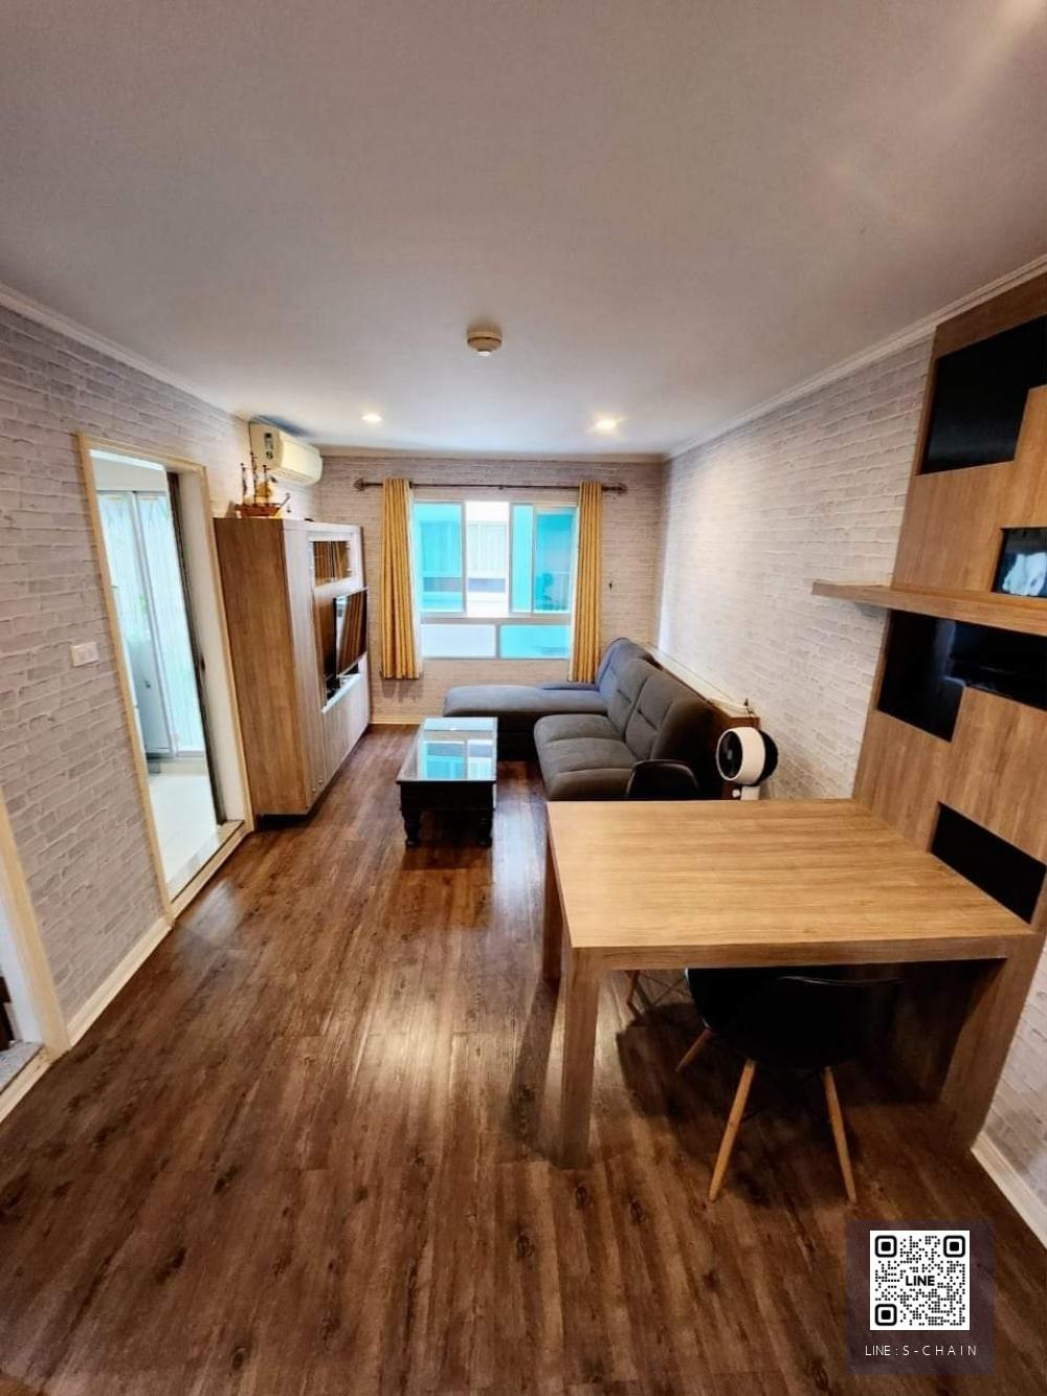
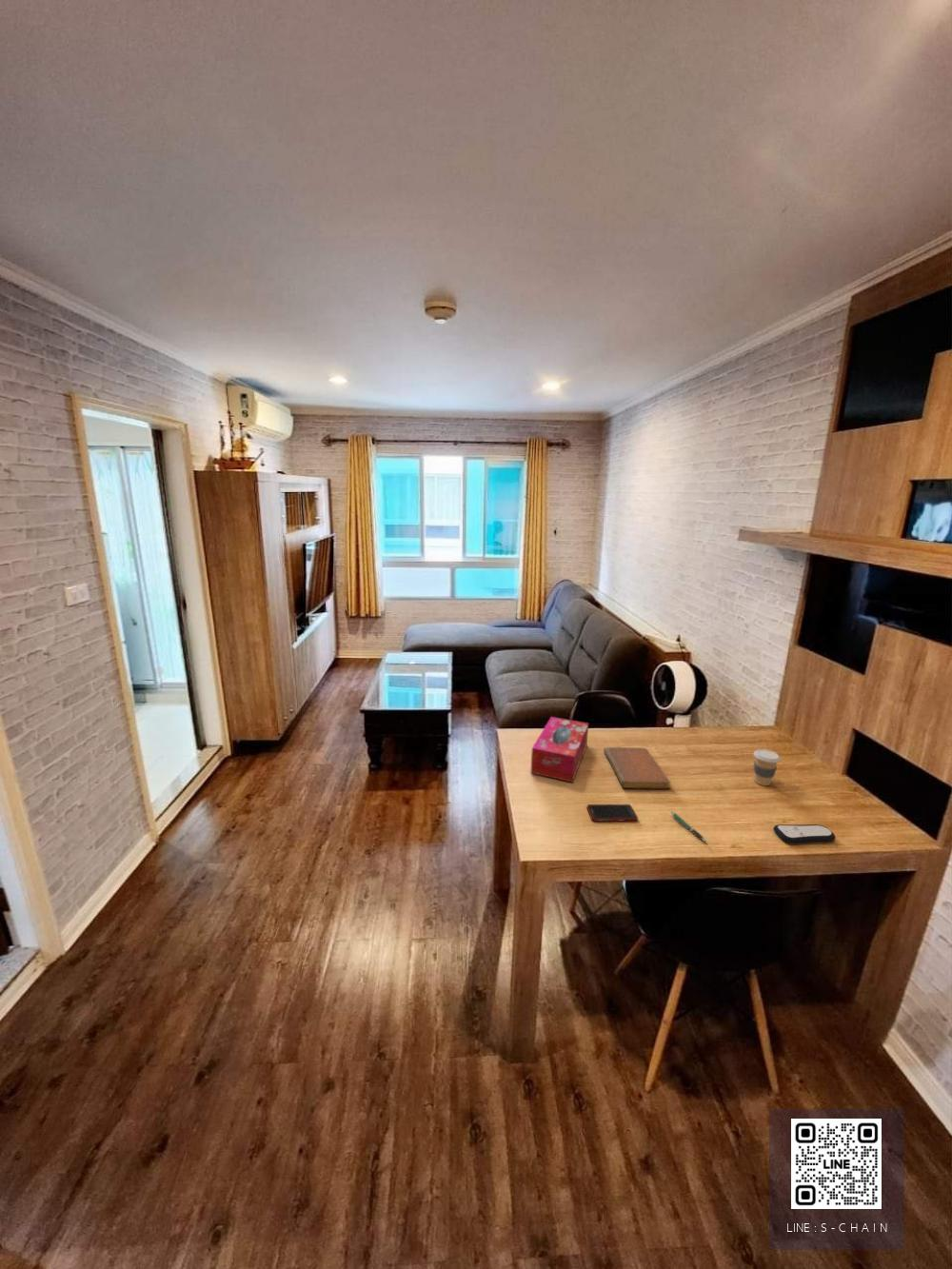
+ notebook [603,746,671,789]
+ remote control [772,823,836,844]
+ coffee cup [753,748,782,786]
+ pen [670,811,708,843]
+ tissue box [529,716,589,783]
+ cell phone [585,803,639,822]
